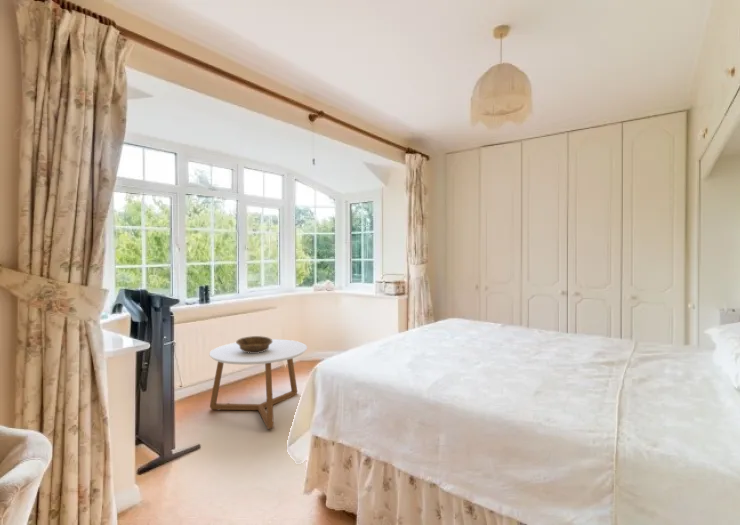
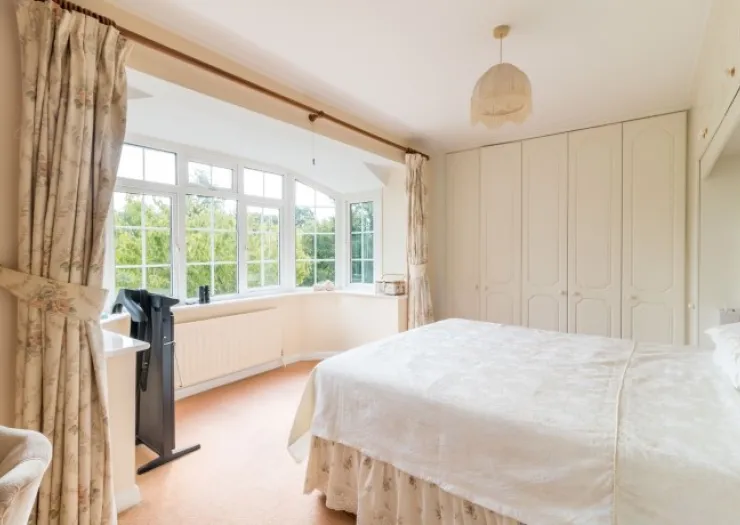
- decorative bowl [235,335,272,353]
- coffee table [208,338,308,430]
